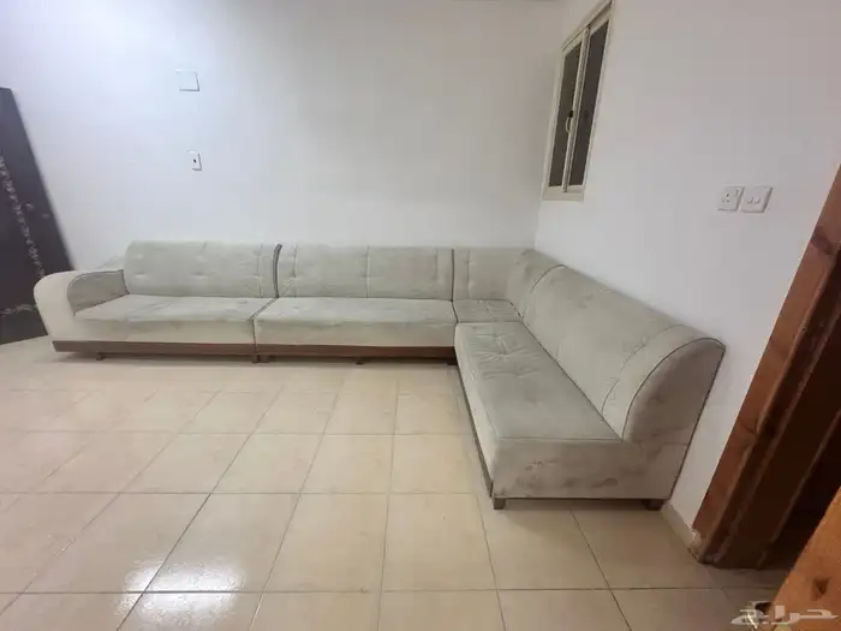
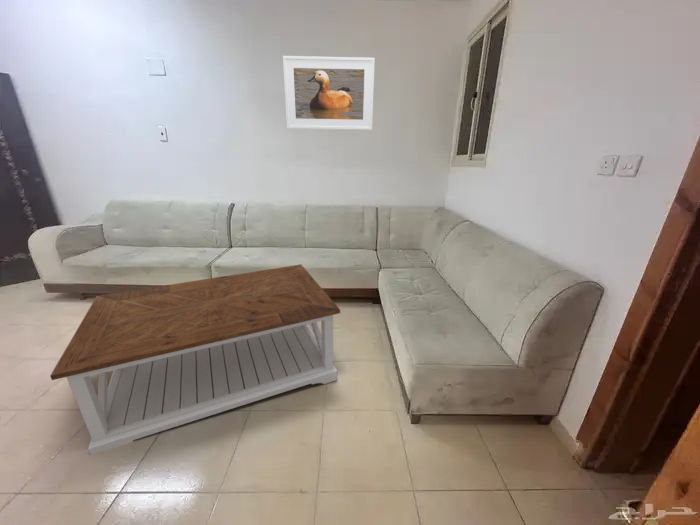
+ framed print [282,55,376,131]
+ coffee table [49,263,341,456]
